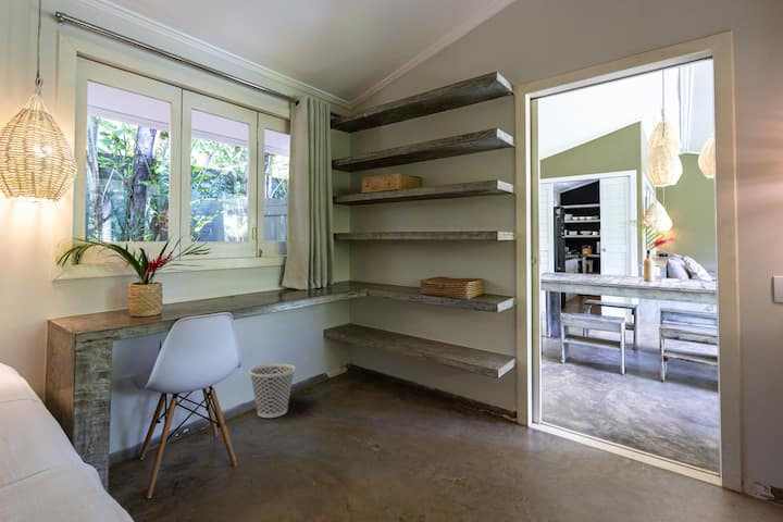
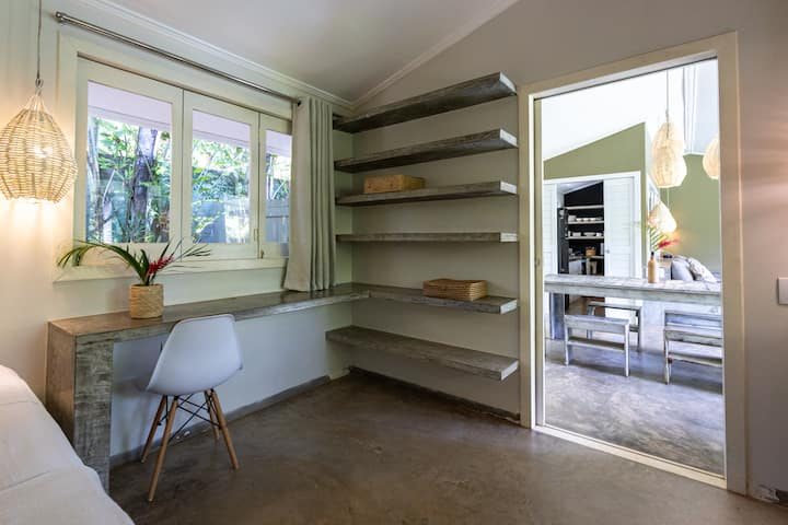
- wastebasket [248,362,296,419]
